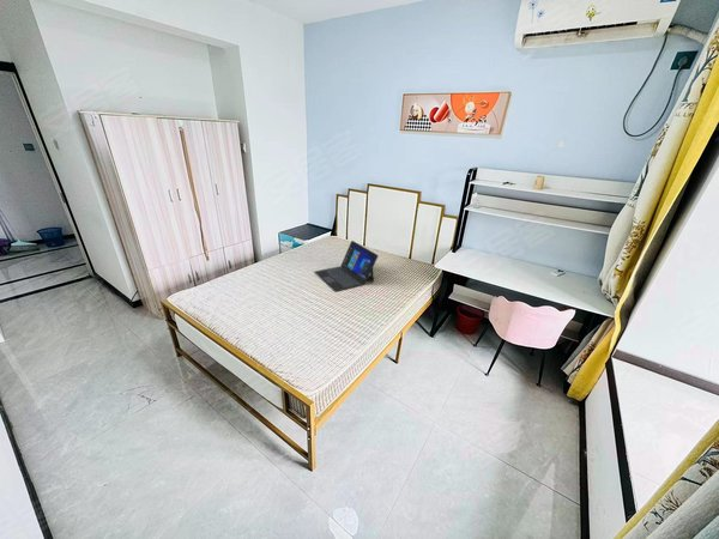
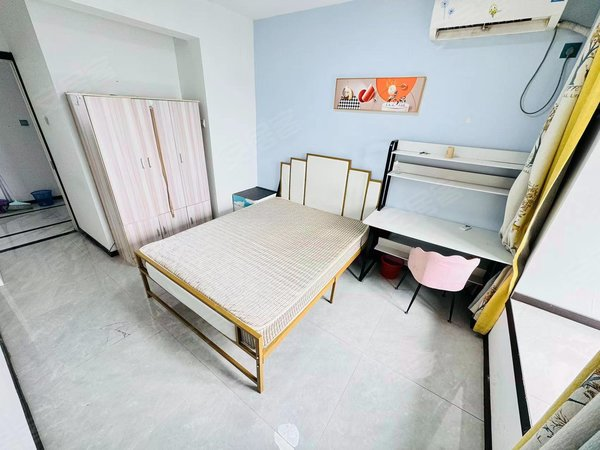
- laptop [314,240,380,292]
